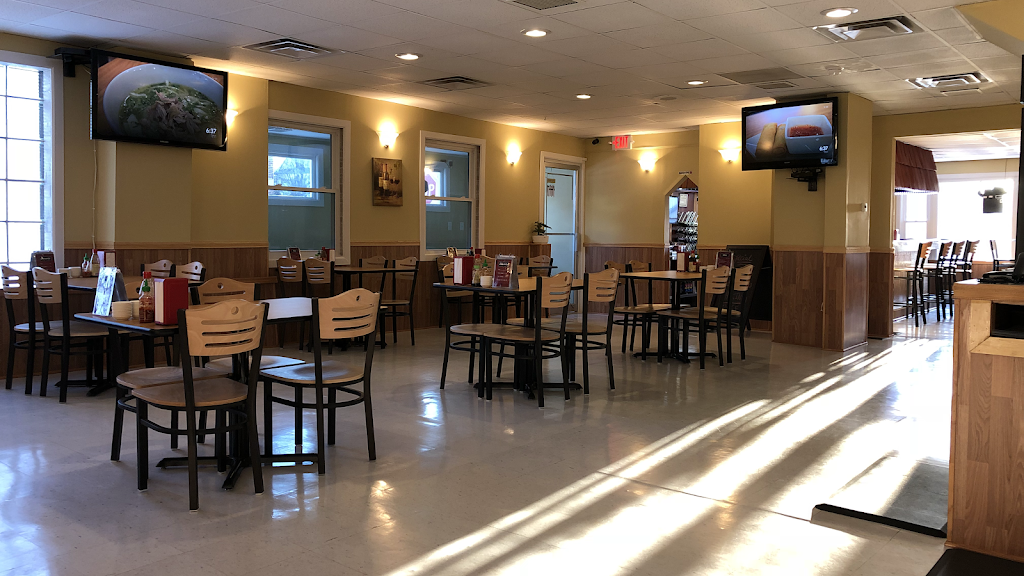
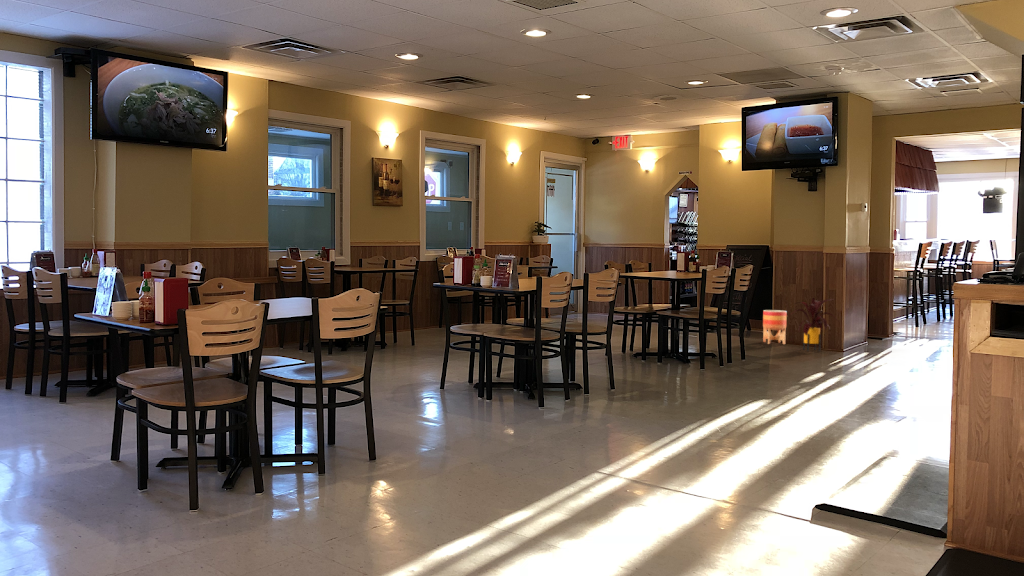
+ house plant [788,297,840,352]
+ planter [762,309,788,345]
